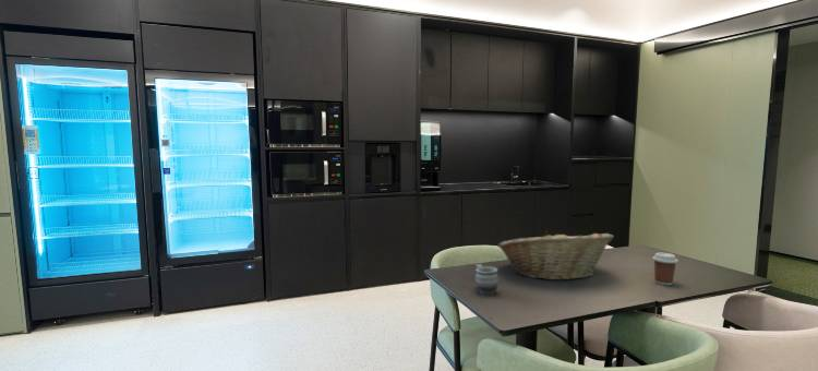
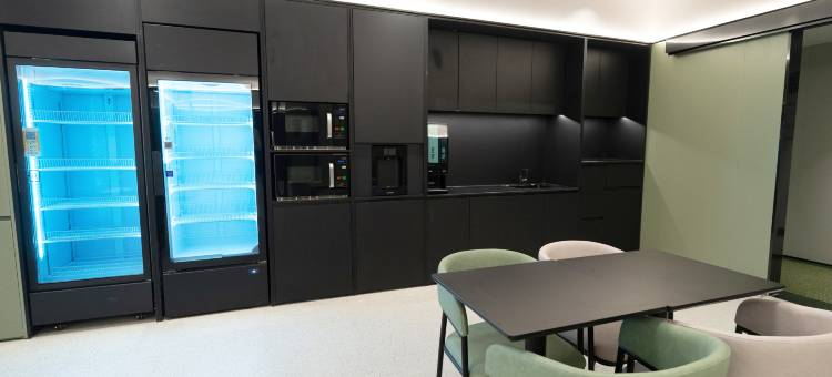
- fruit basket [497,229,614,282]
- mug [473,263,500,296]
- coffee cup [651,252,679,286]
